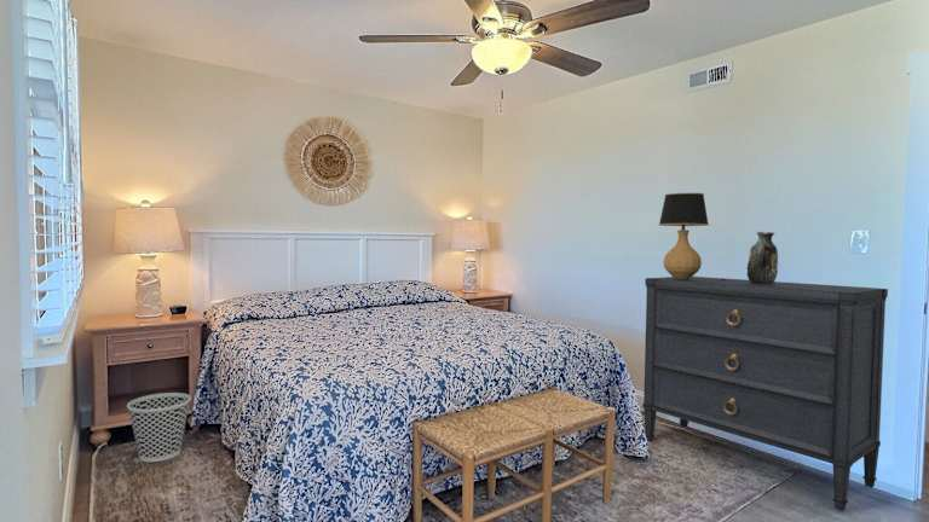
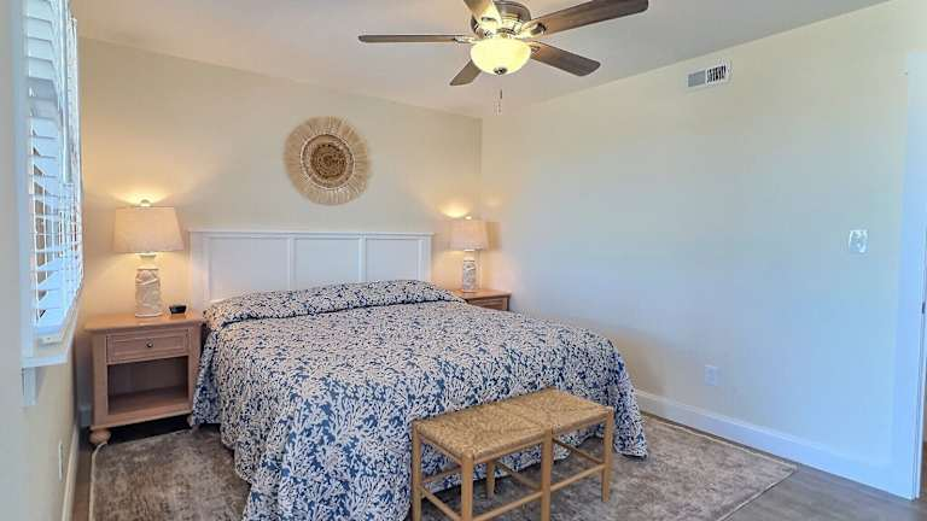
- dresser [641,276,889,512]
- table lamp [658,192,726,283]
- wastebasket [126,392,192,463]
- decorative vase [746,231,779,284]
